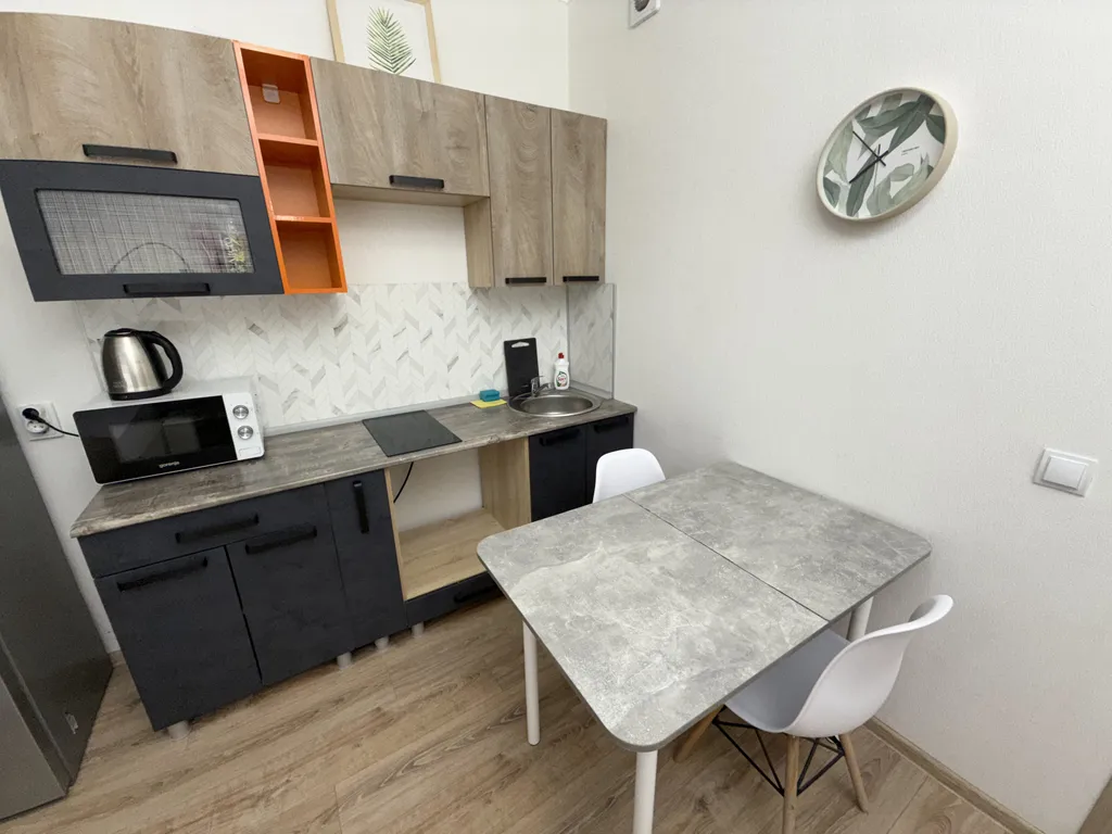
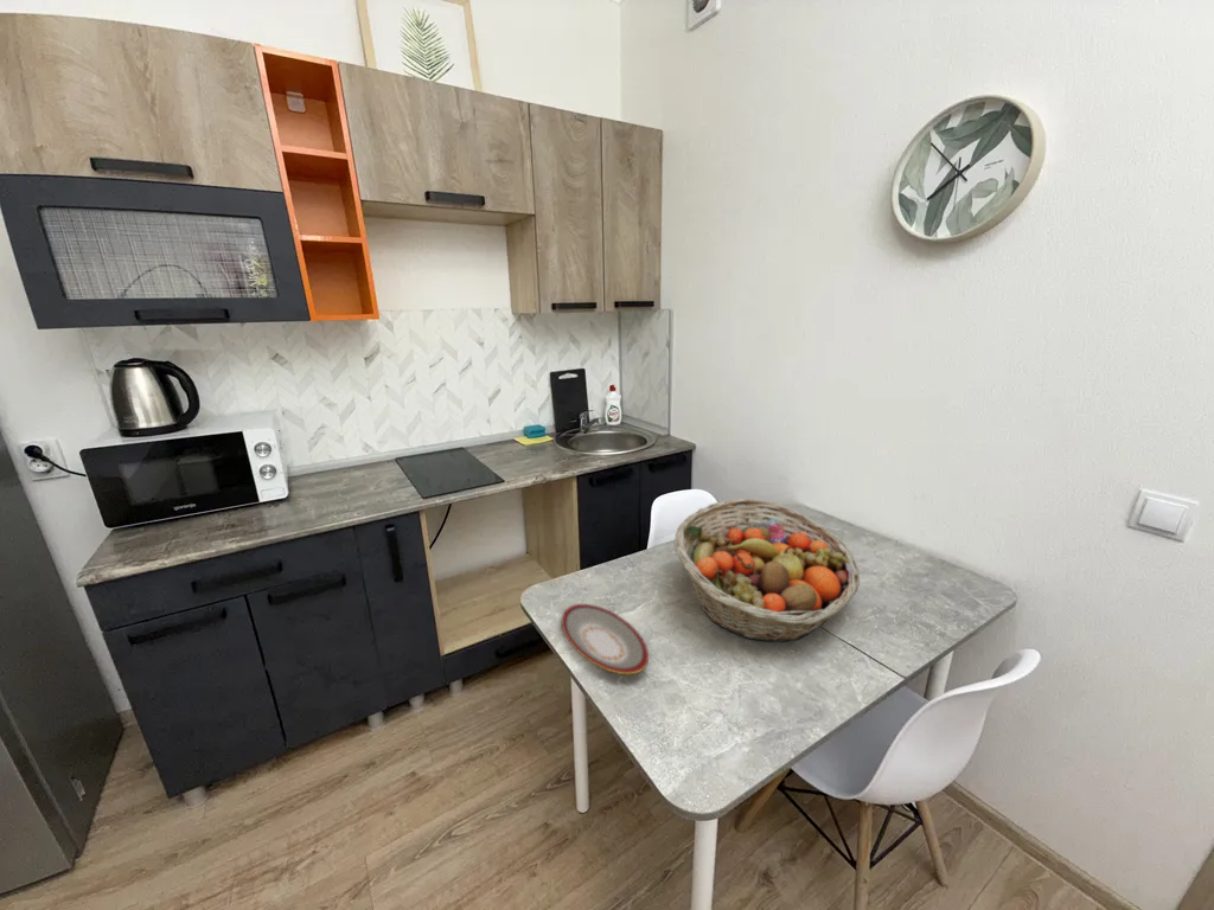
+ plate [561,603,650,675]
+ fruit basket [673,498,861,643]
